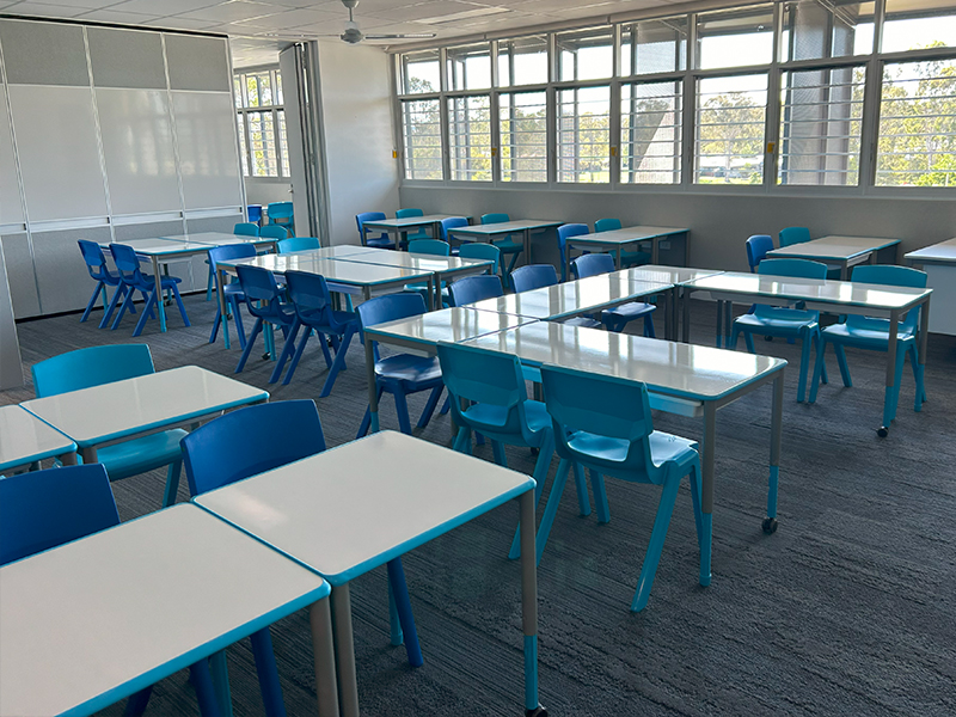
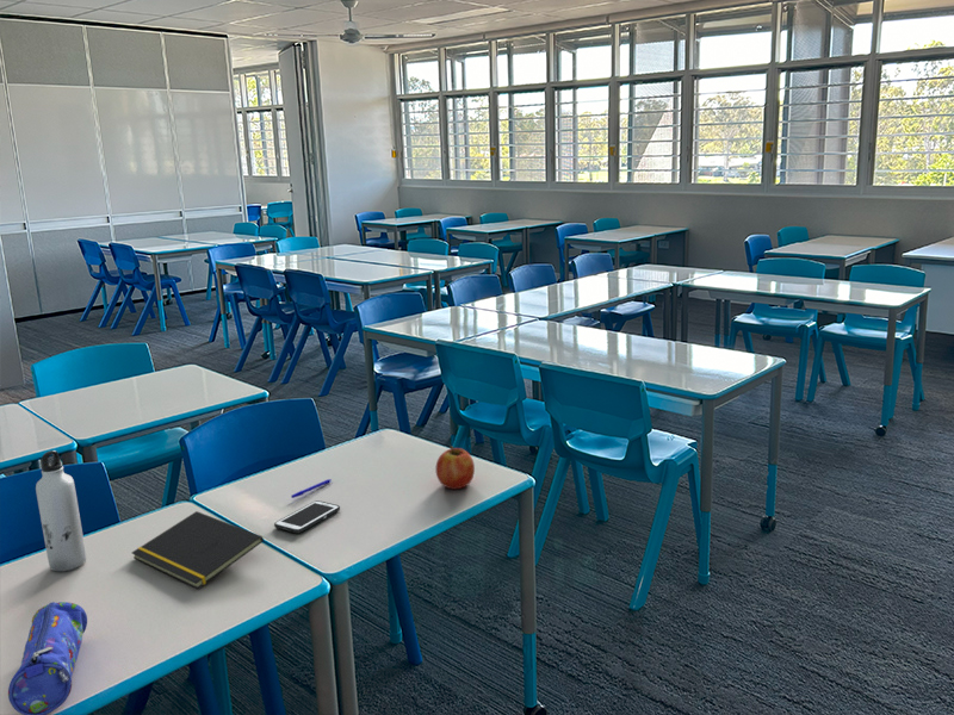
+ pencil case [7,601,88,715]
+ pen [290,478,333,499]
+ fruit [434,446,476,490]
+ notepad [131,510,265,590]
+ water bottle [35,449,87,572]
+ cell phone [273,499,341,534]
